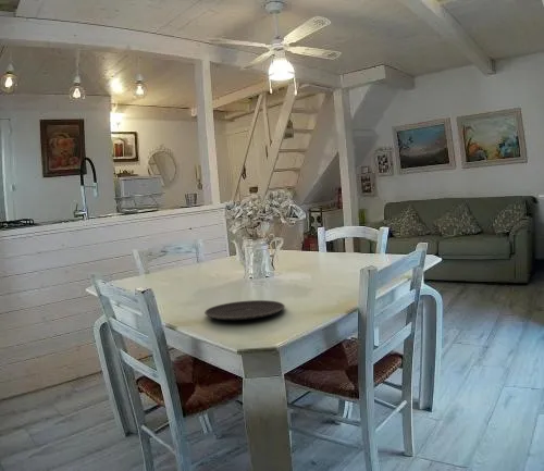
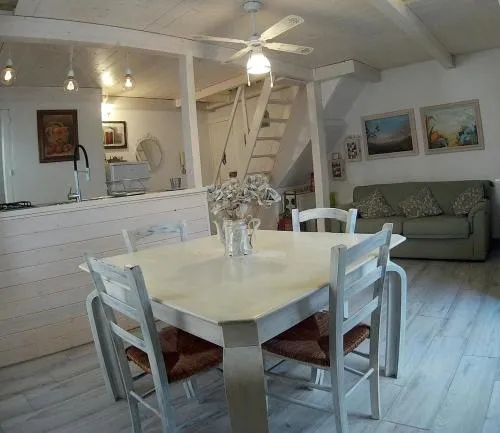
- plate [203,299,286,321]
